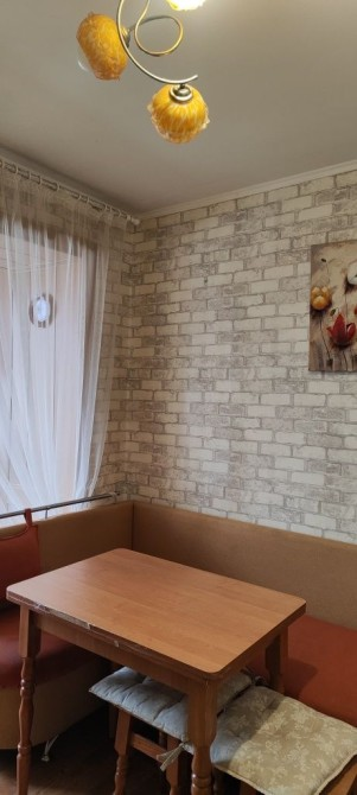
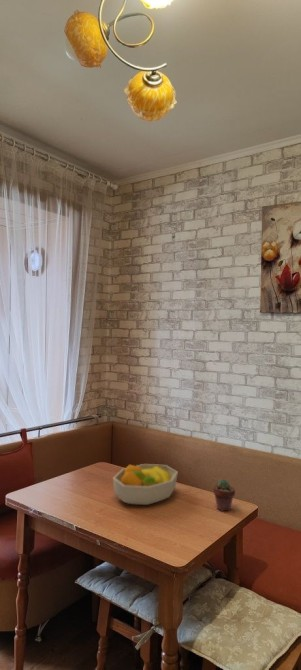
+ fruit bowl [112,463,179,506]
+ potted succulent [212,478,236,512]
